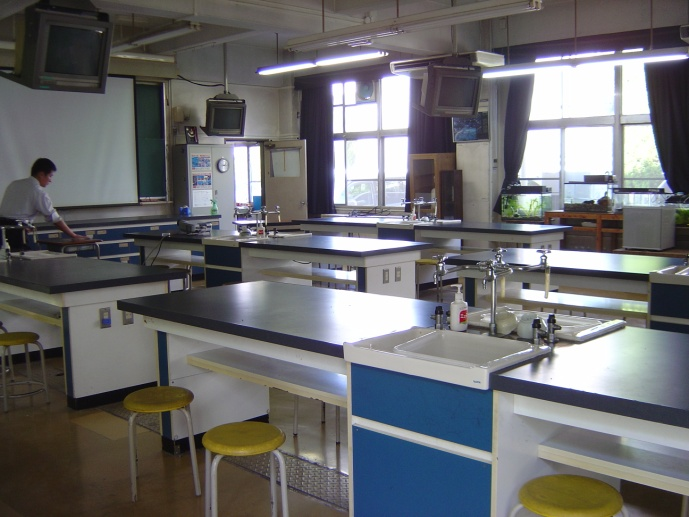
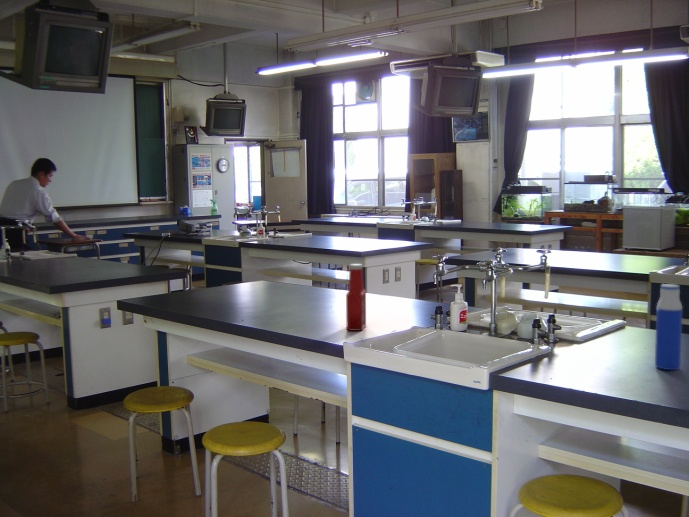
+ water bottle [654,283,683,371]
+ soap bottle [345,263,367,332]
